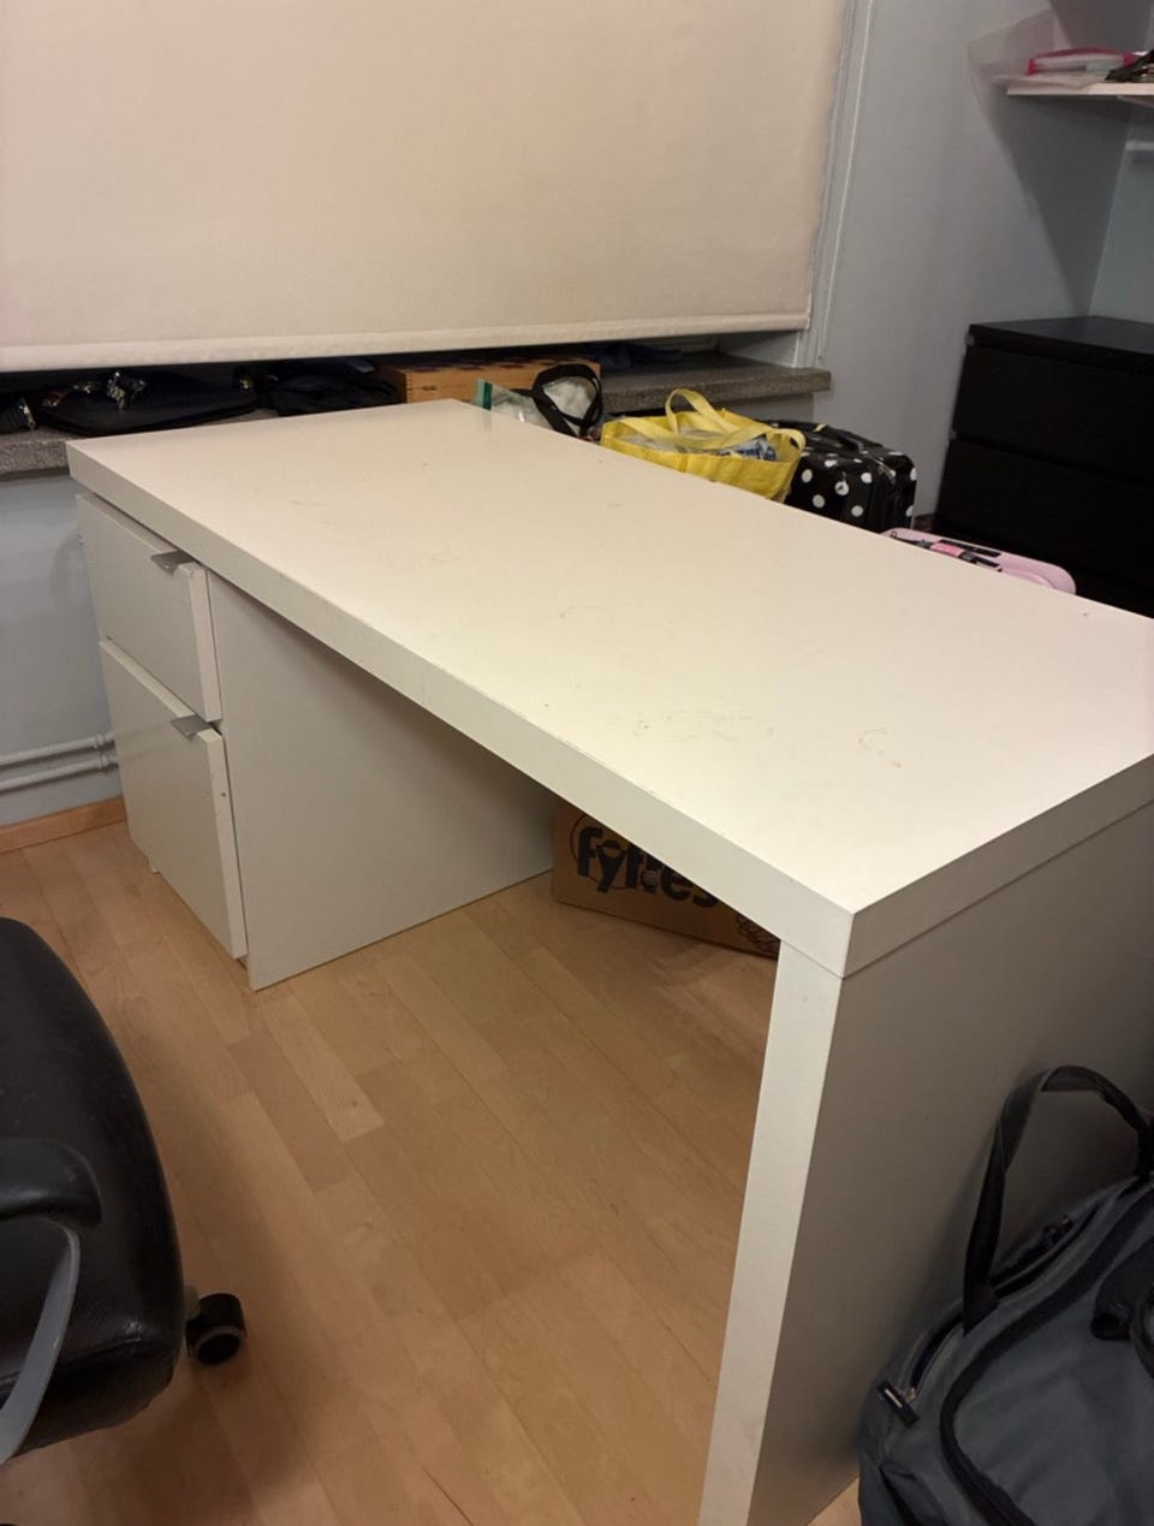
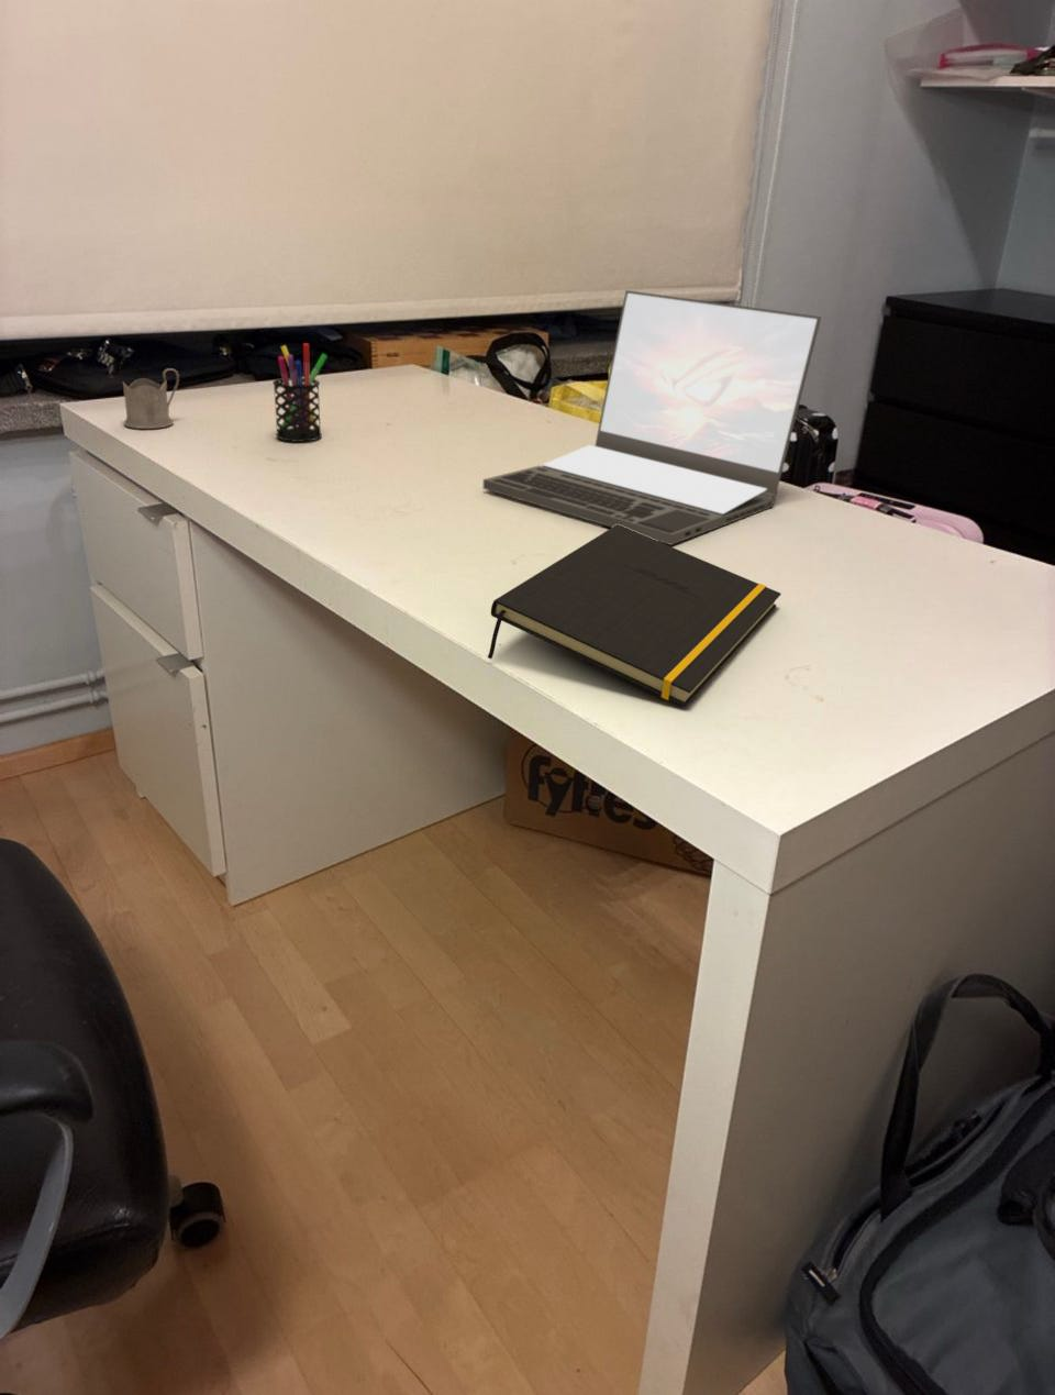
+ tea glass holder [122,367,181,430]
+ notepad [486,524,782,708]
+ laptop [482,289,822,546]
+ pen holder [272,342,329,443]
